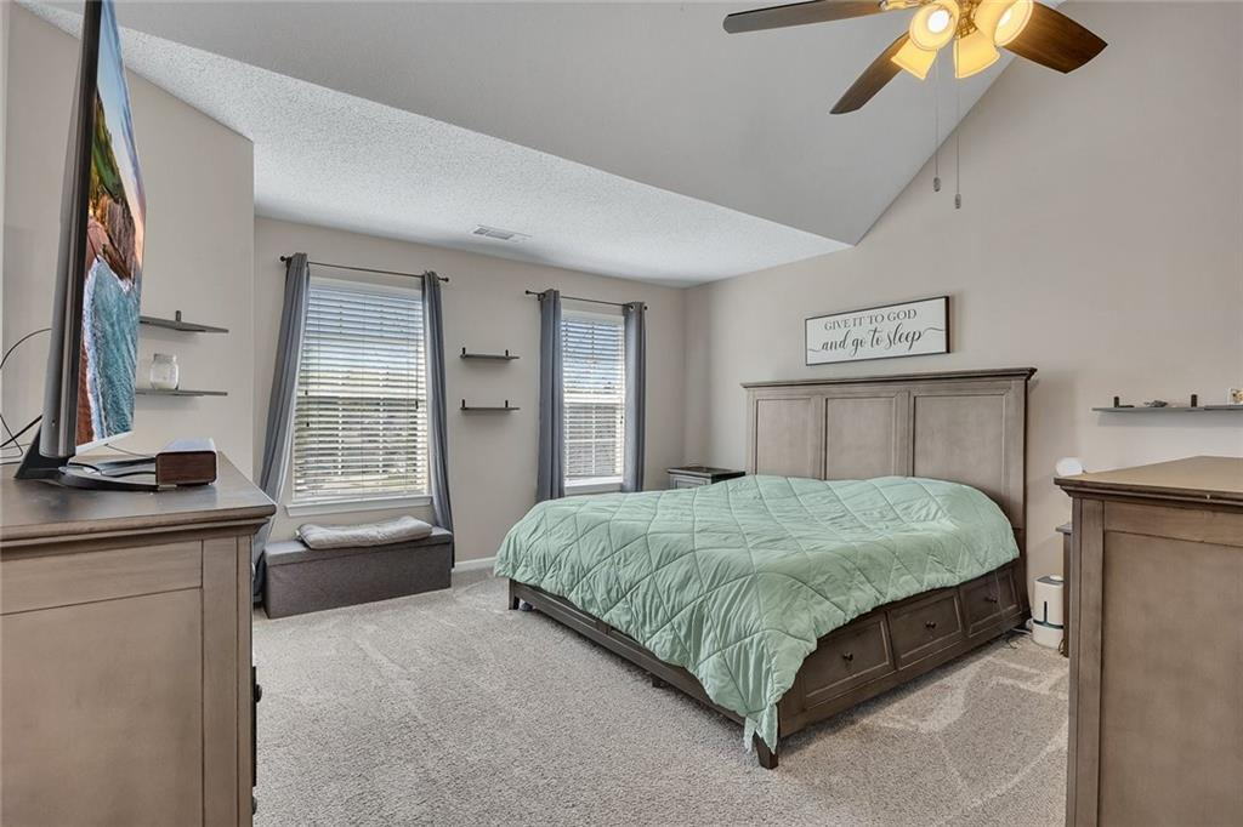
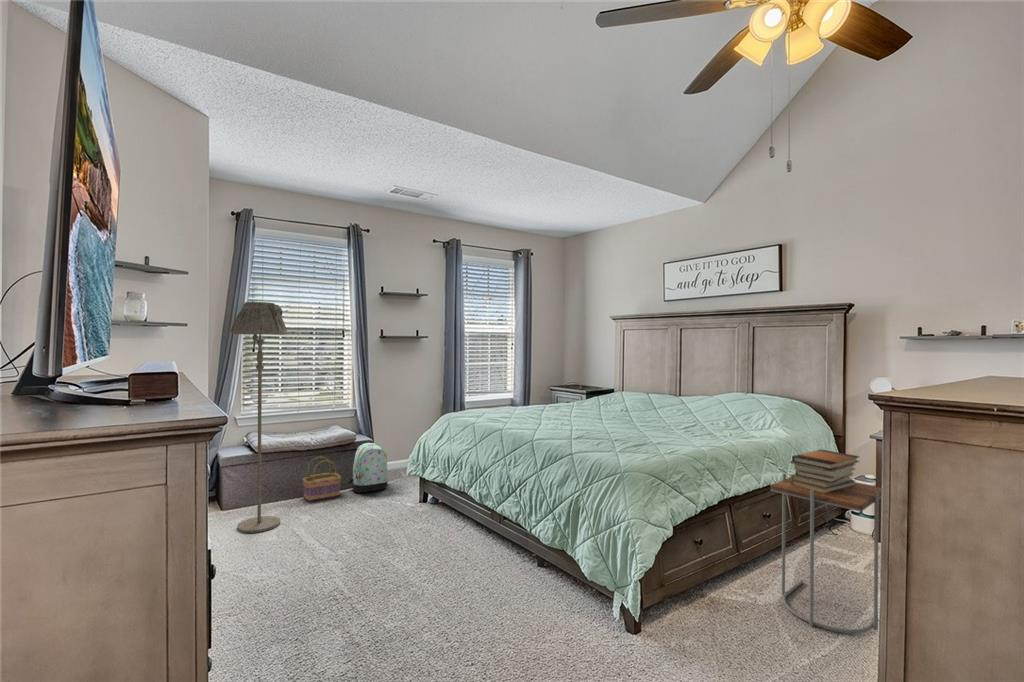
+ book stack [789,448,861,494]
+ floor lamp [230,301,288,534]
+ basket [302,456,342,502]
+ backpack [347,442,389,494]
+ side table [770,472,882,634]
